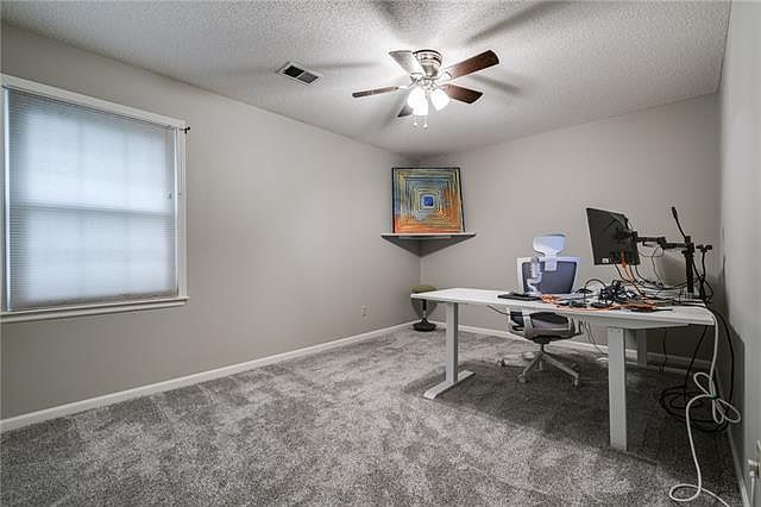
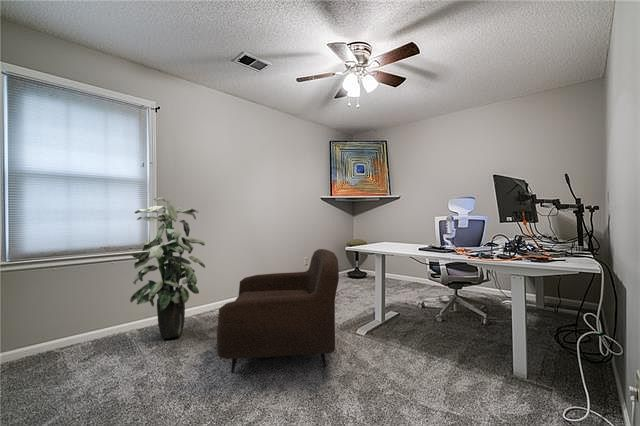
+ armchair [216,248,340,374]
+ indoor plant [129,197,206,340]
